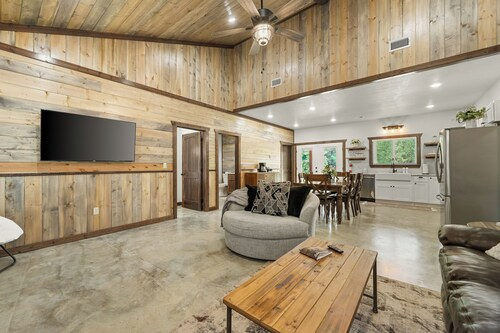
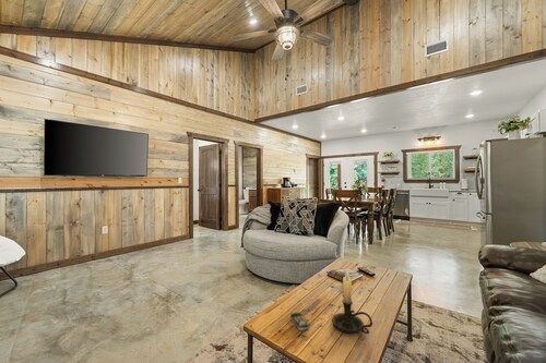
+ remote control [289,312,311,331]
+ candle holder [331,269,373,335]
